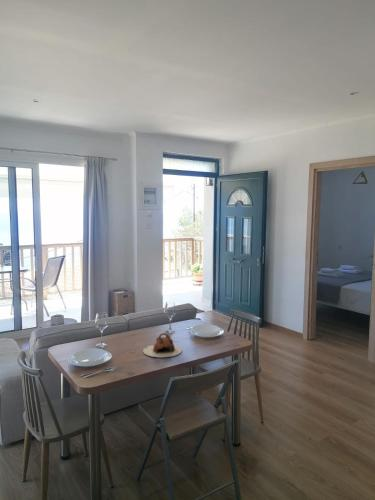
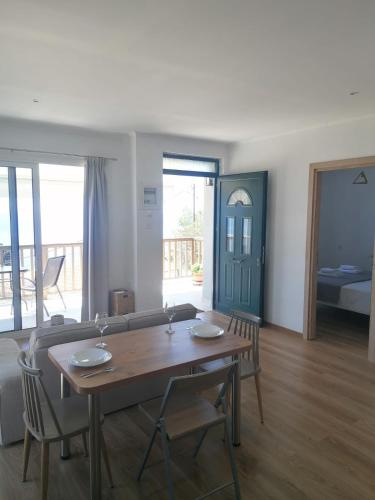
- teapot [142,332,183,358]
